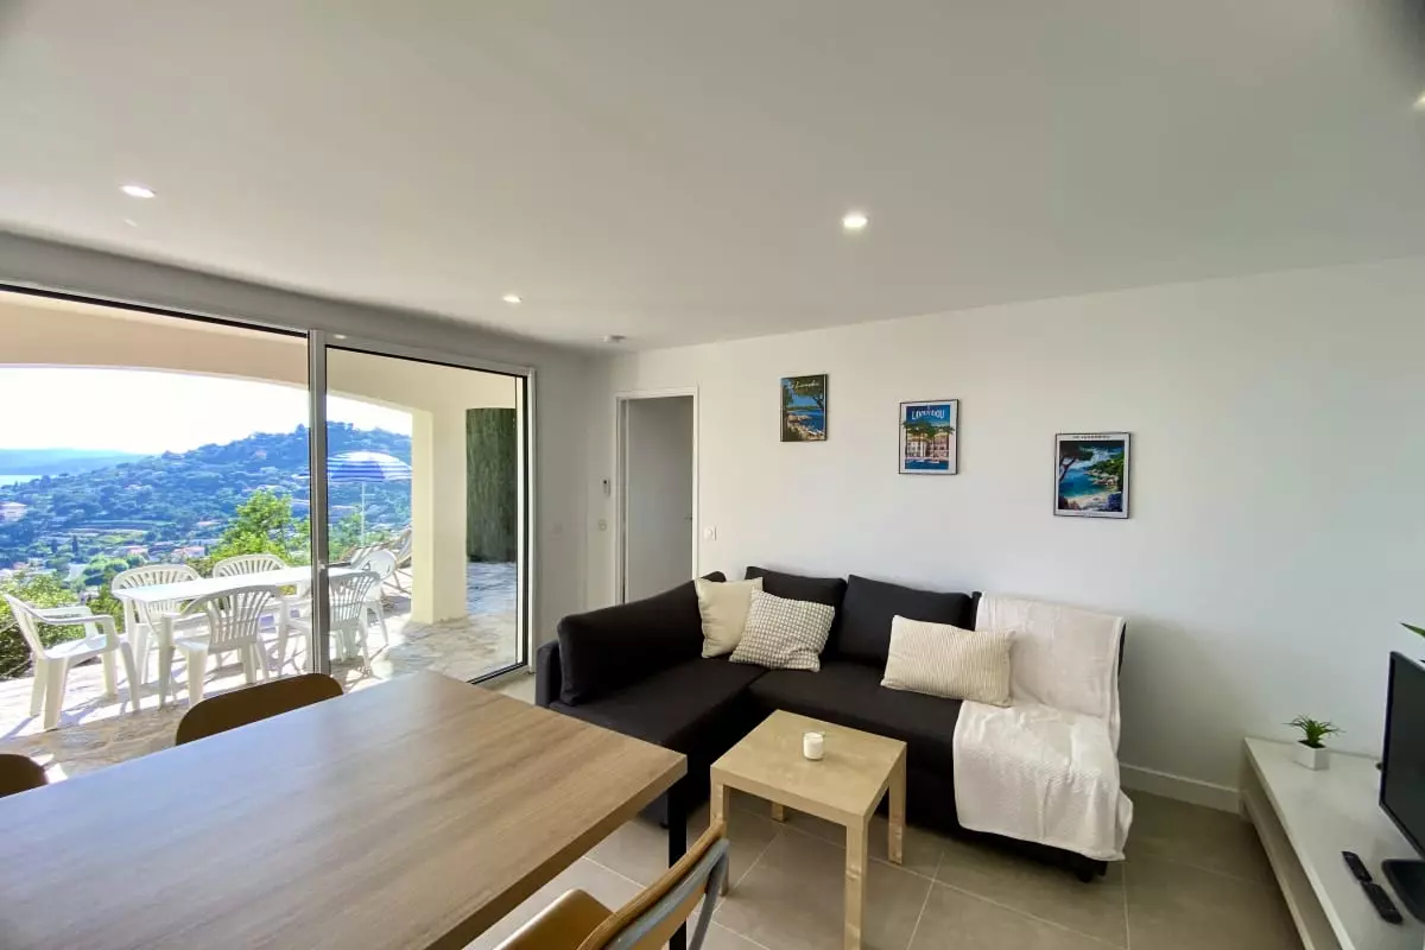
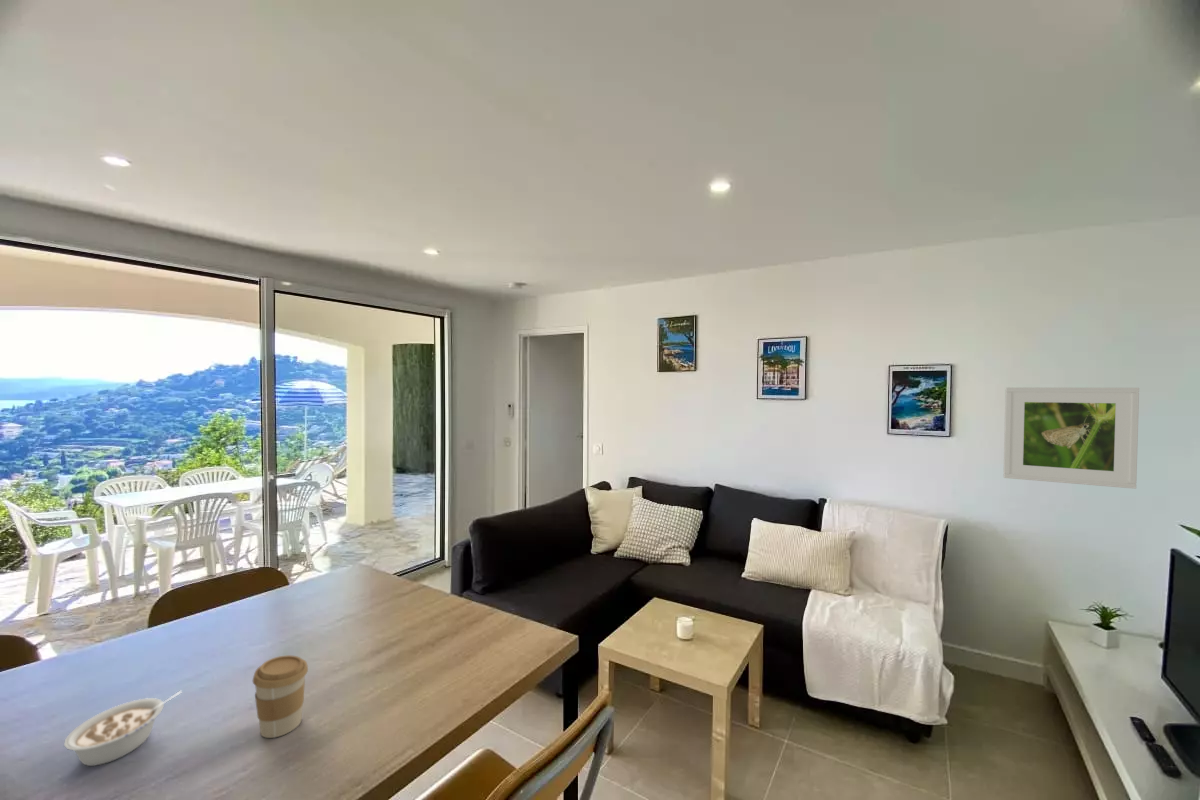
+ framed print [1002,387,1140,490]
+ legume [63,690,183,767]
+ coffee cup [252,654,309,739]
